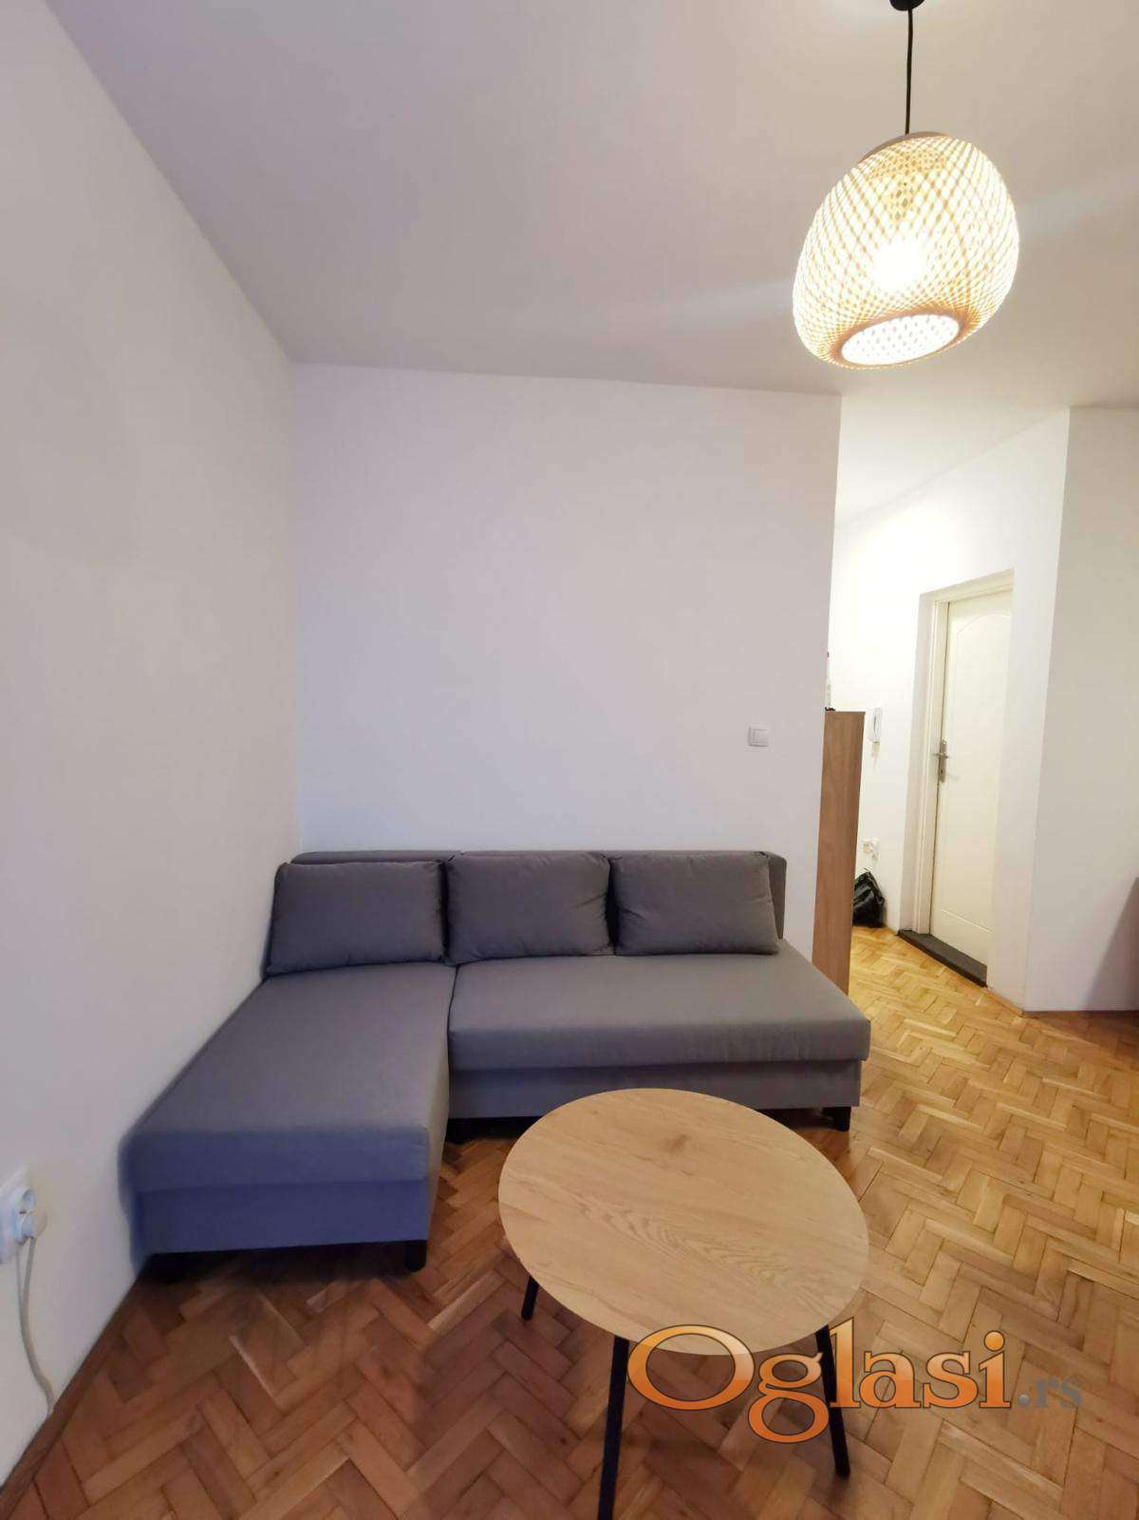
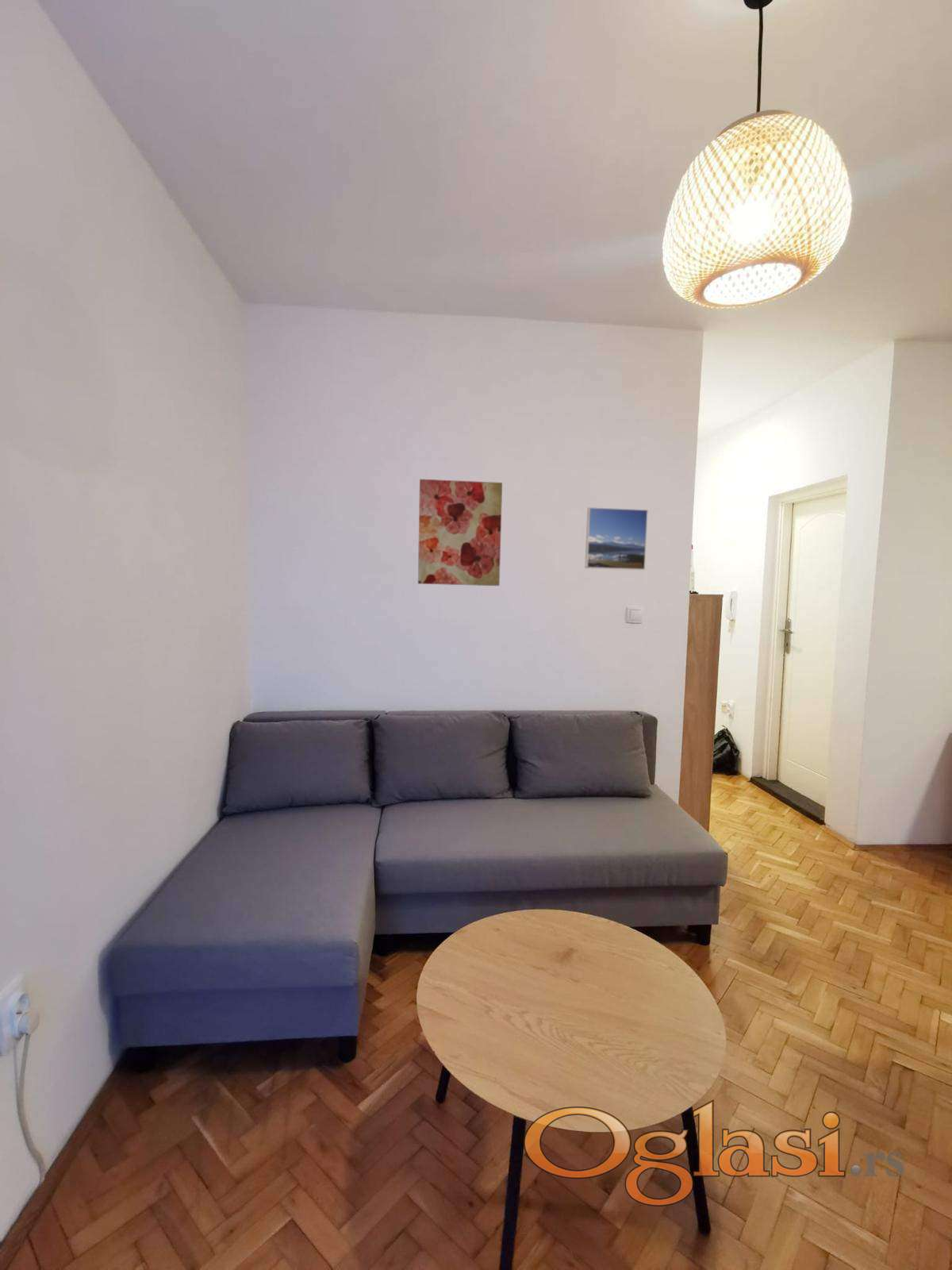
+ wall art [417,479,503,587]
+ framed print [584,506,649,571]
